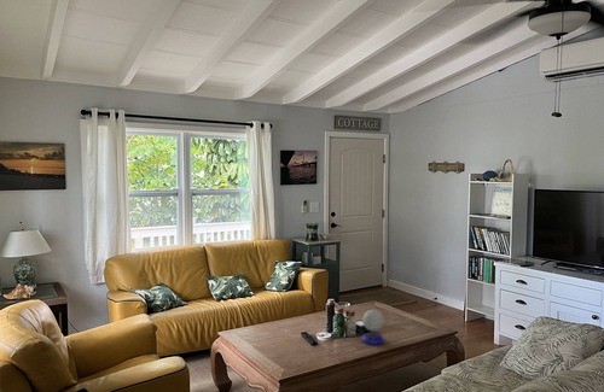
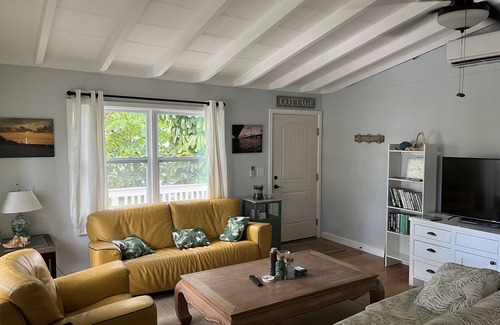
- speaker [360,309,385,346]
